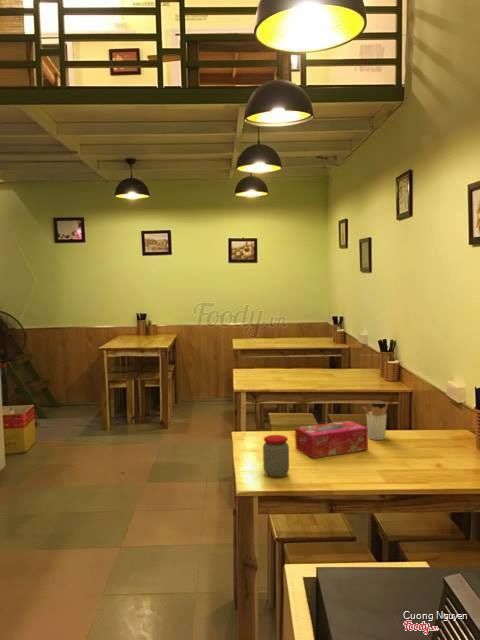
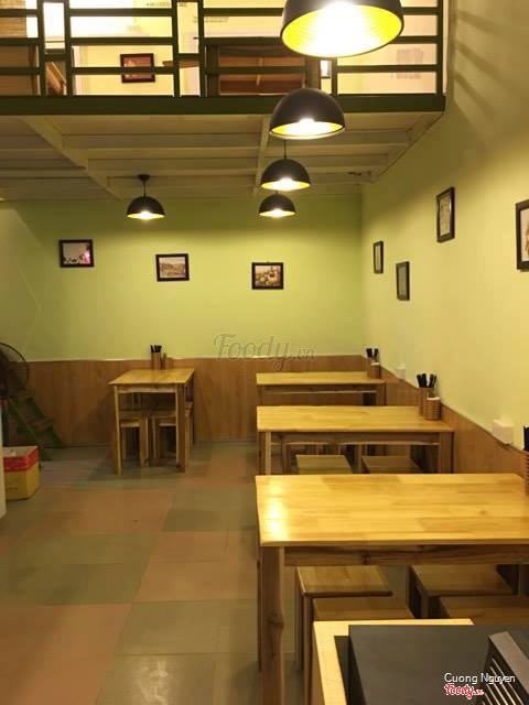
- tissue box [294,420,369,459]
- jar [262,434,290,478]
- utensil holder [362,401,389,441]
